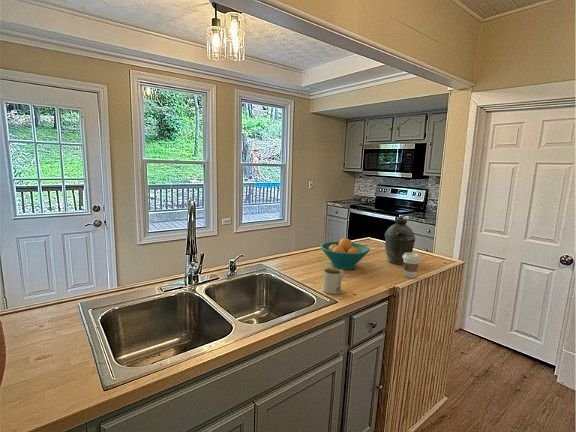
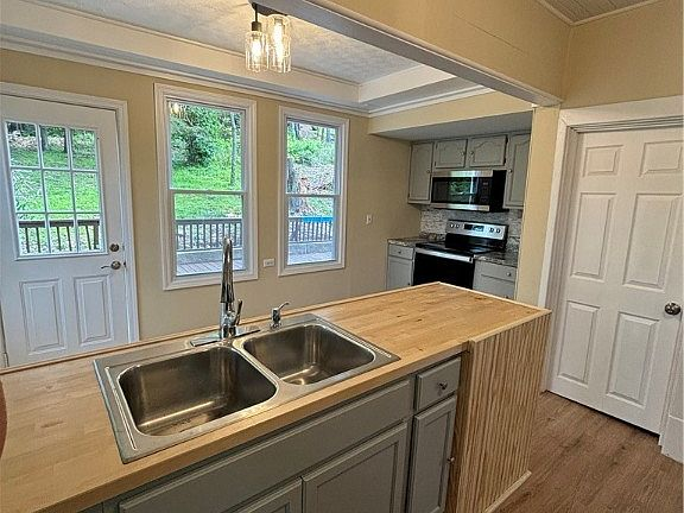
- kettle [384,216,416,266]
- coffee cup [402,252,421,279]
- mug [322,267,345,295]
- fruit bowl [319,237,371,270]
